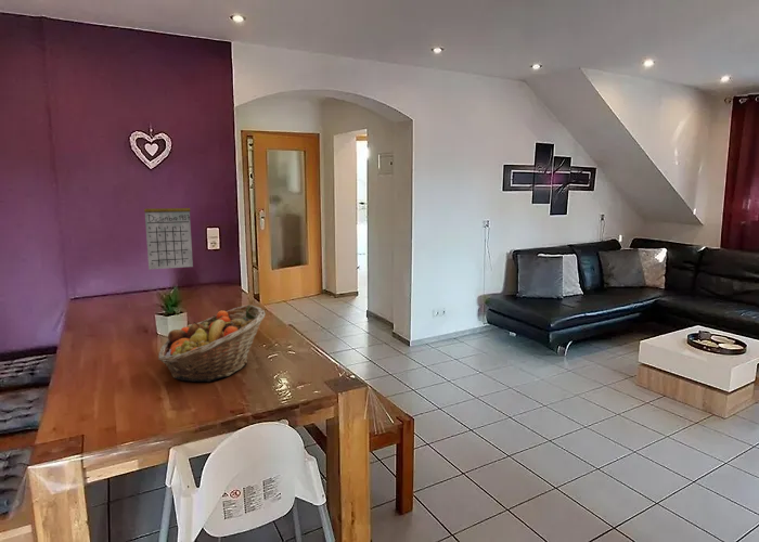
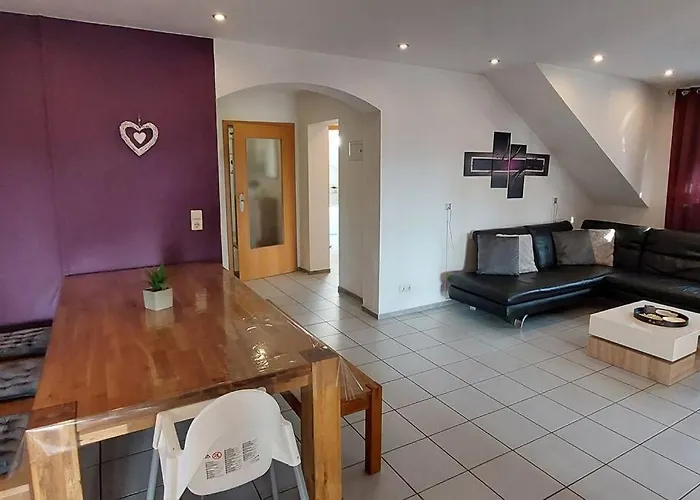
- calendar [143,196,194,271]
- fruit basket [157,304,267,383]
